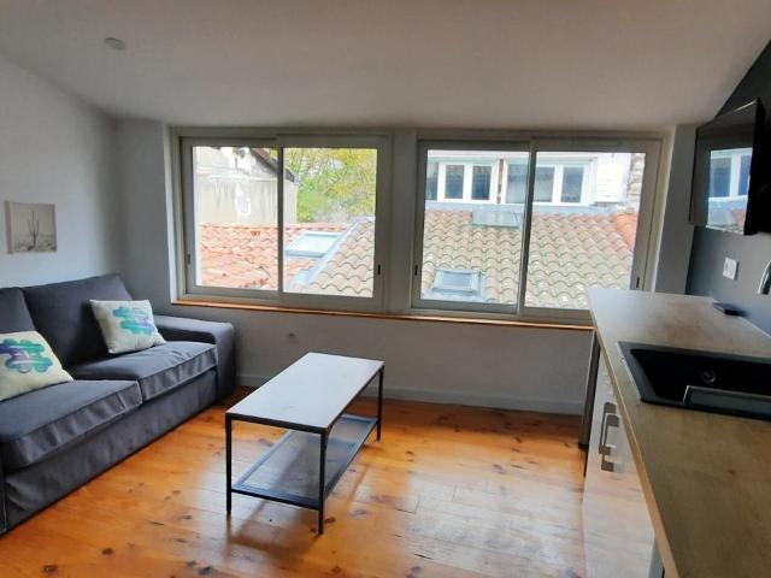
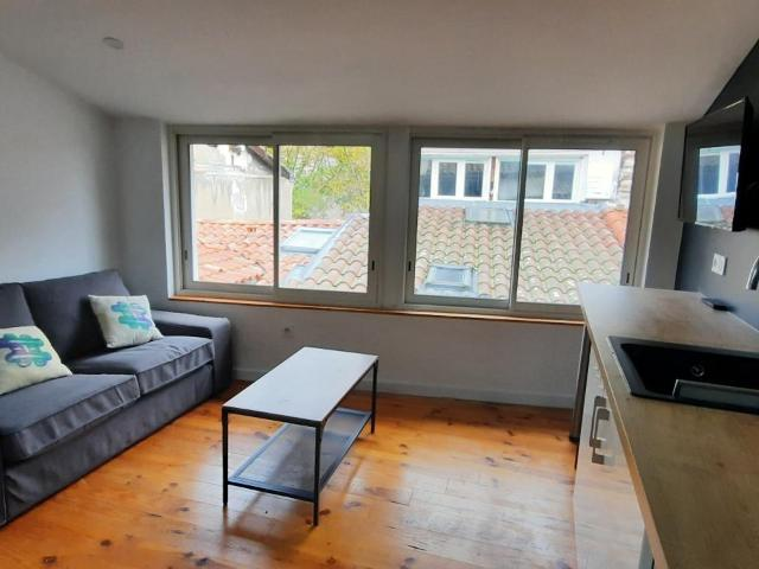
- wall art [2,200,59,255]
